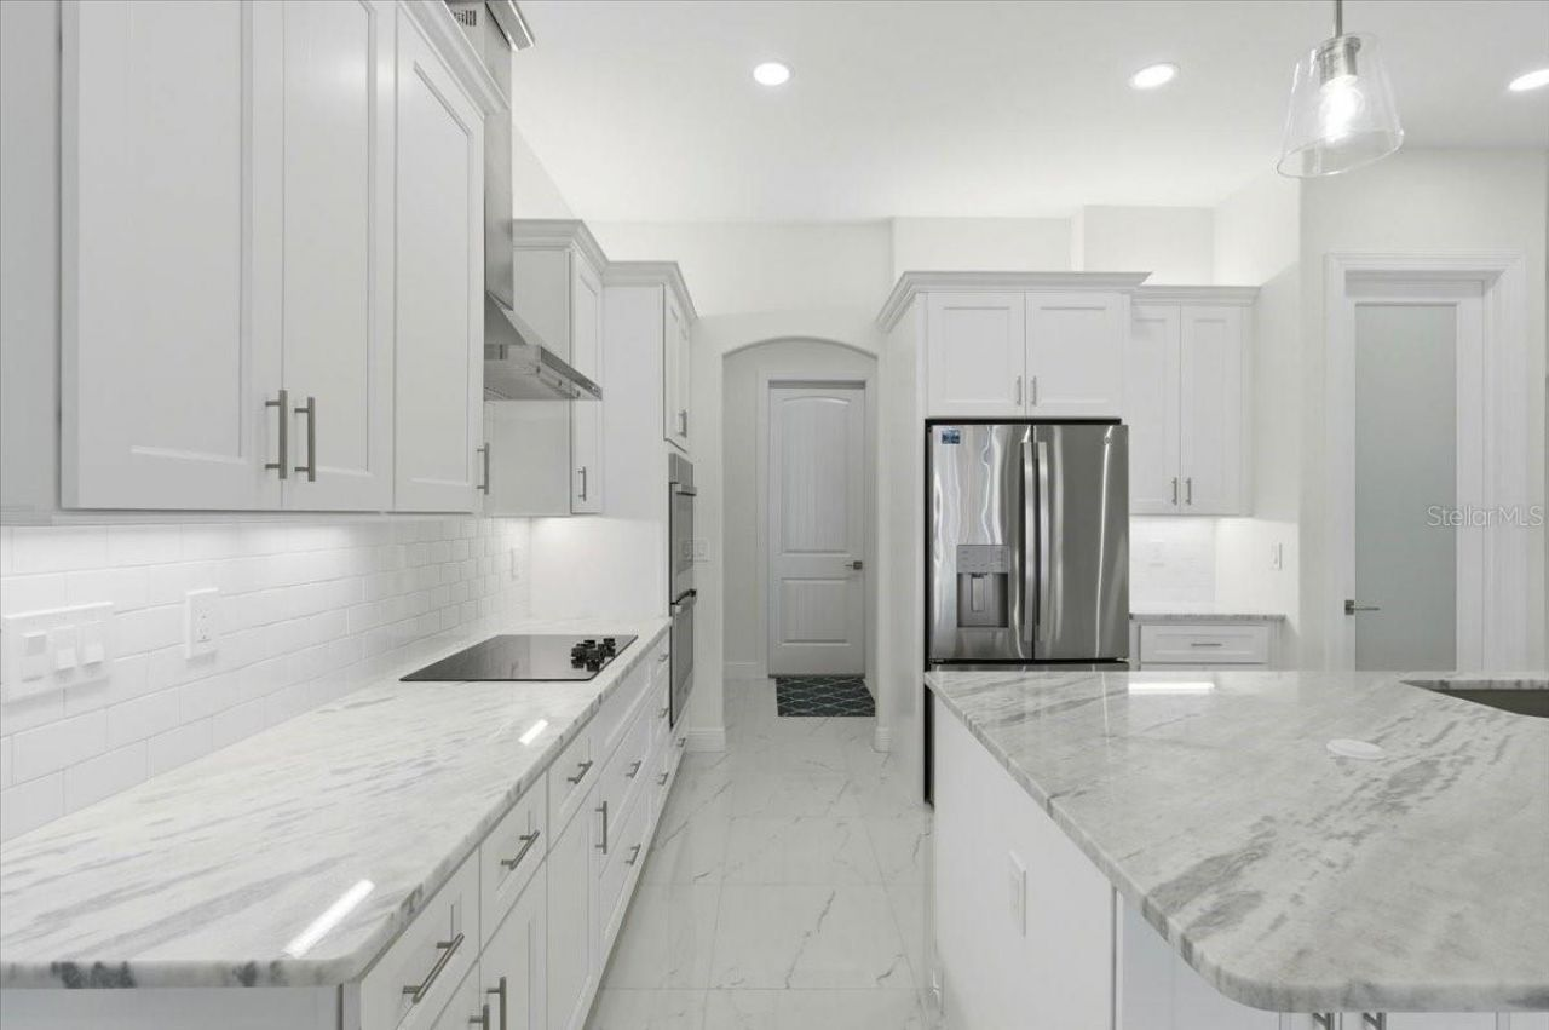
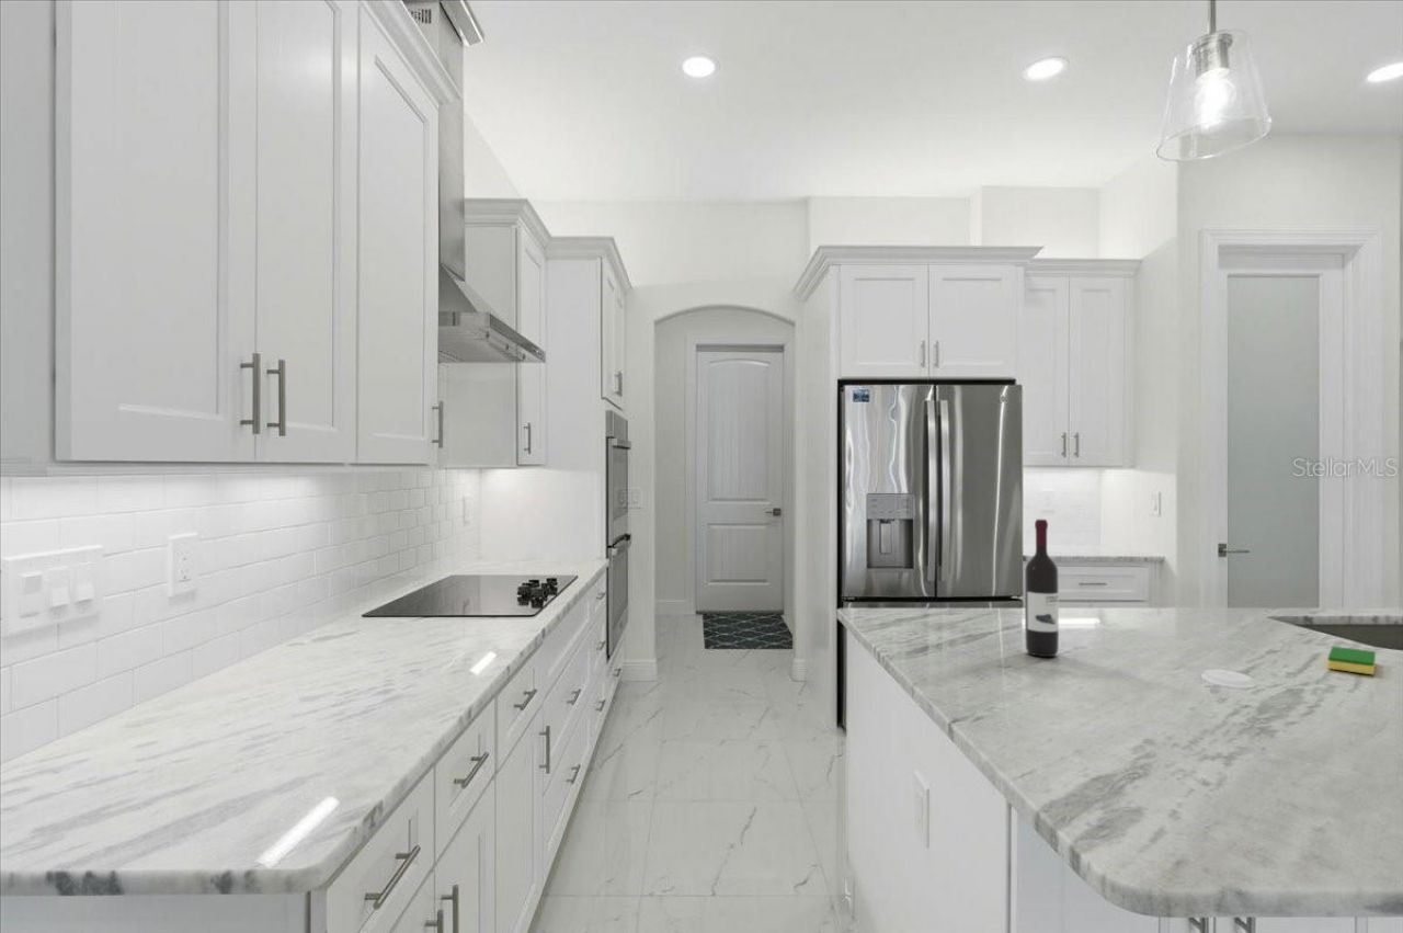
+ wine bottle [1024,519,1060,658]
+ dish sponge [1327,646,1377,675]
